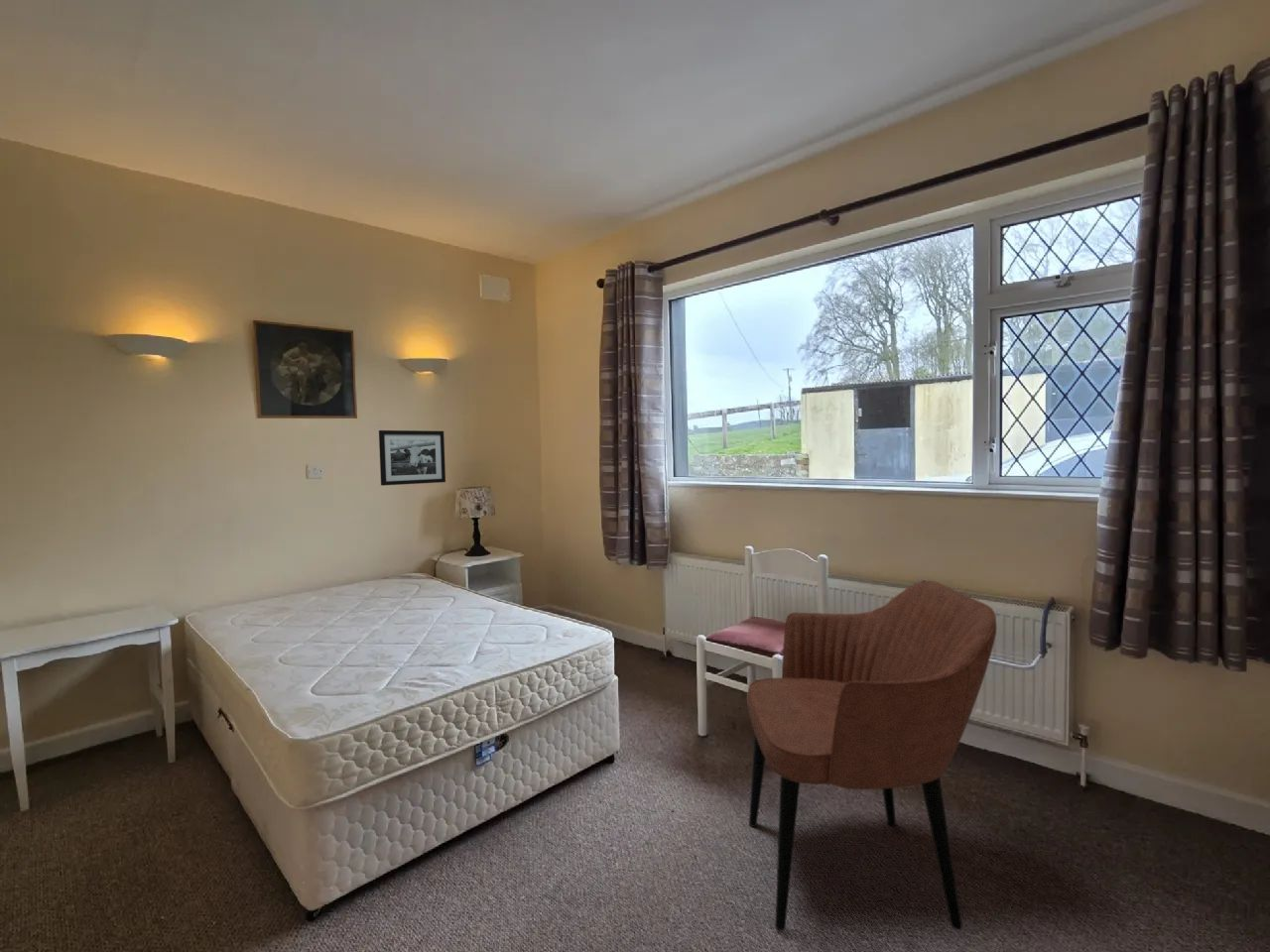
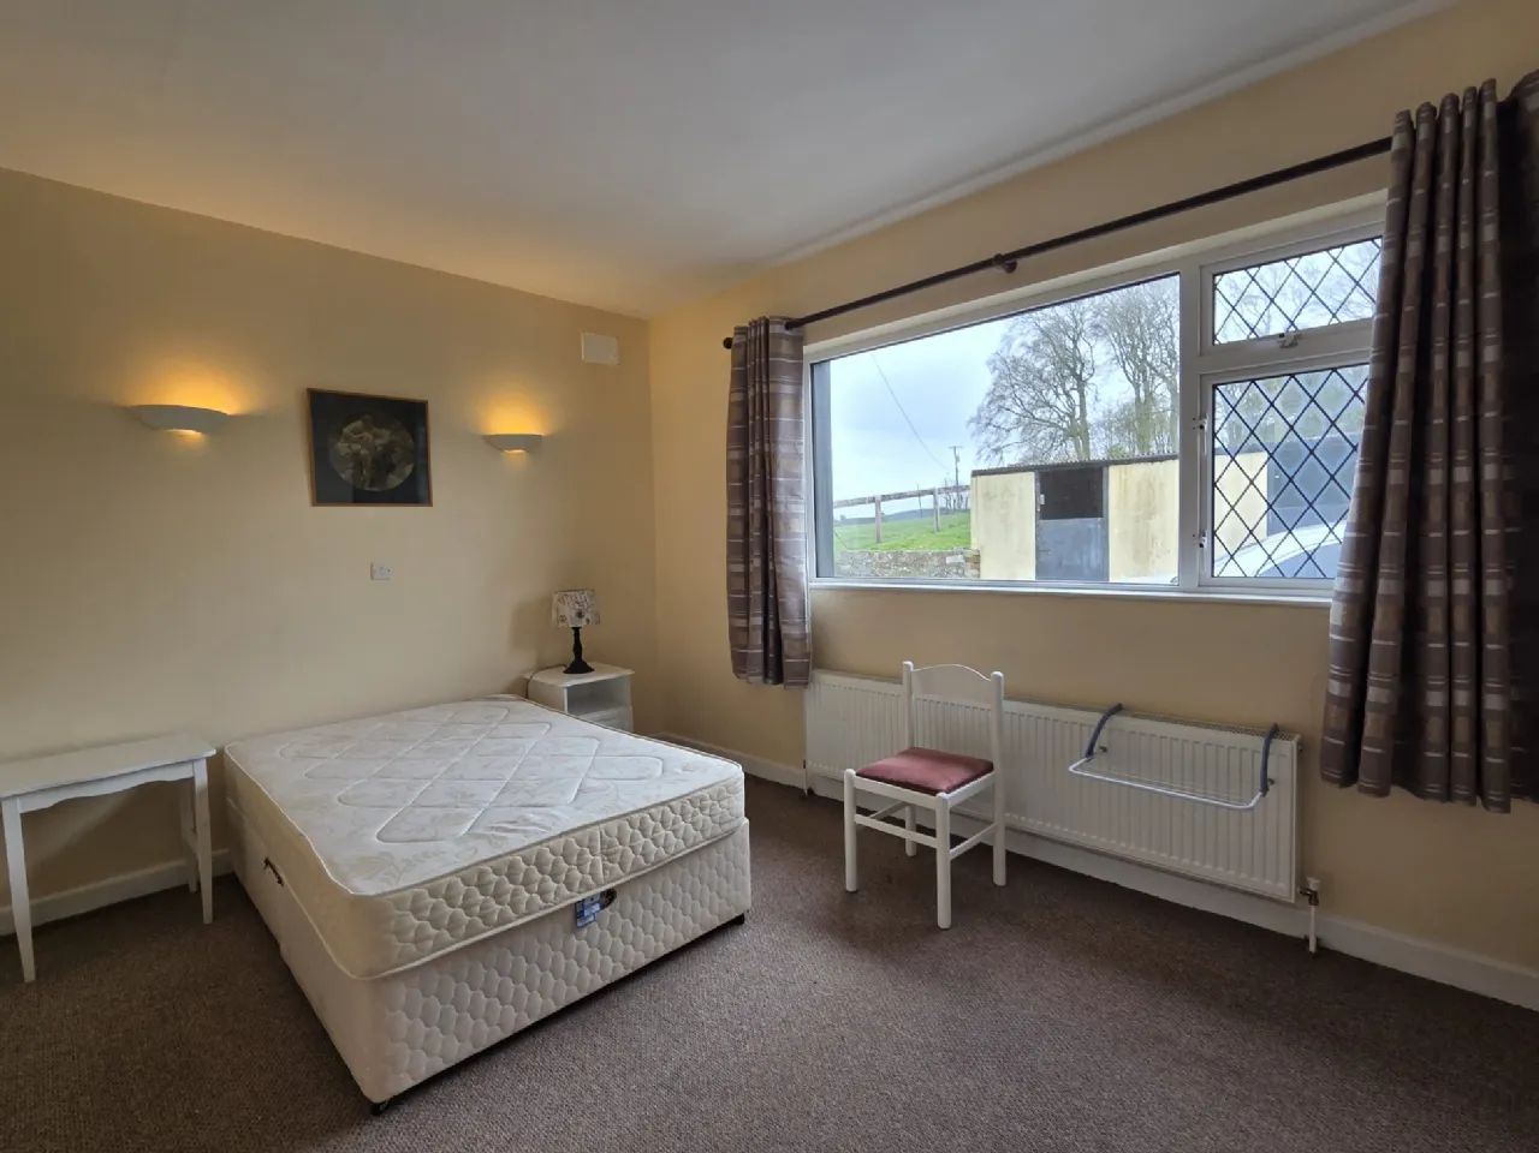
- armchair [746,580,997,932]
- picture frame [378,429,446,487]
